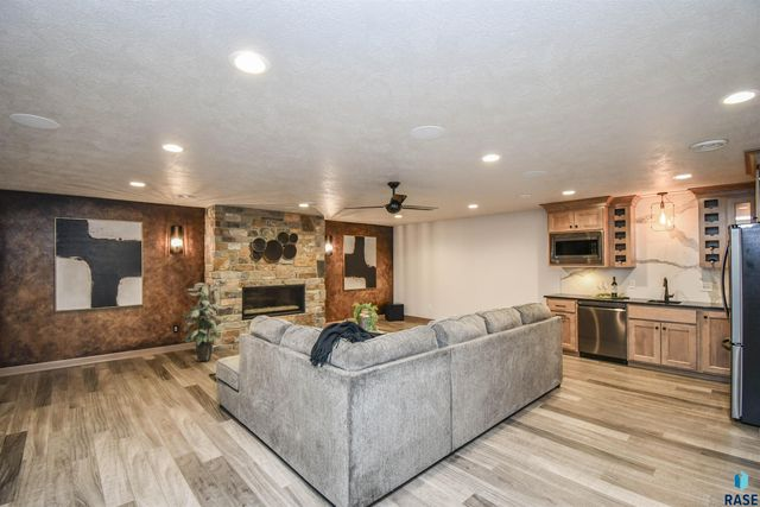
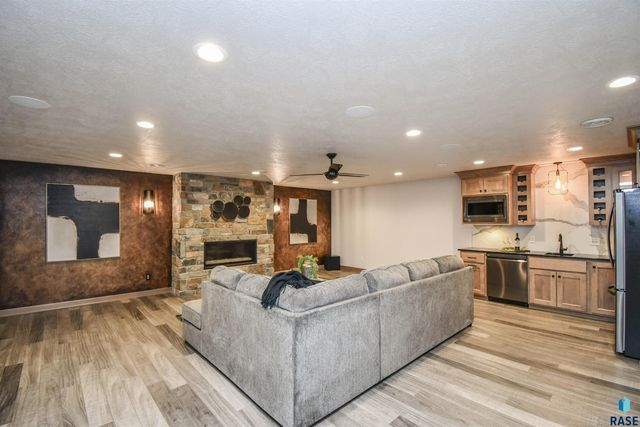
- indoor plant [180,281,226,363]
